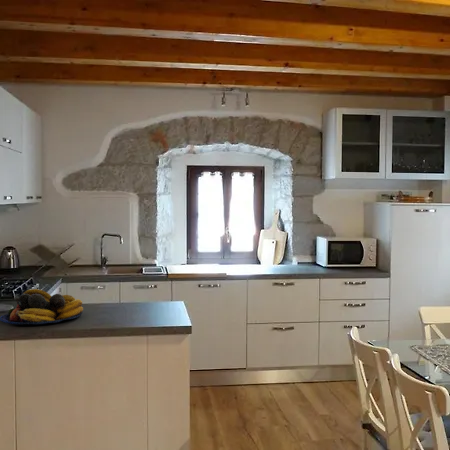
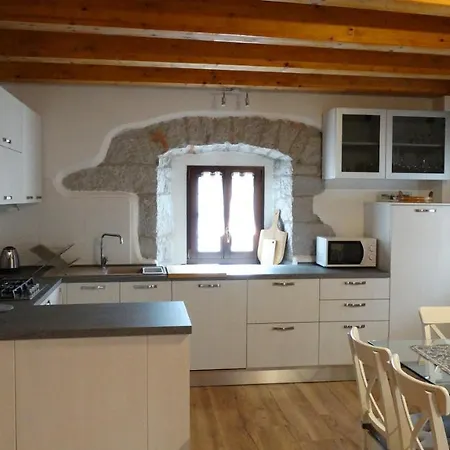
- fruit bowl [0,288,84,326]
